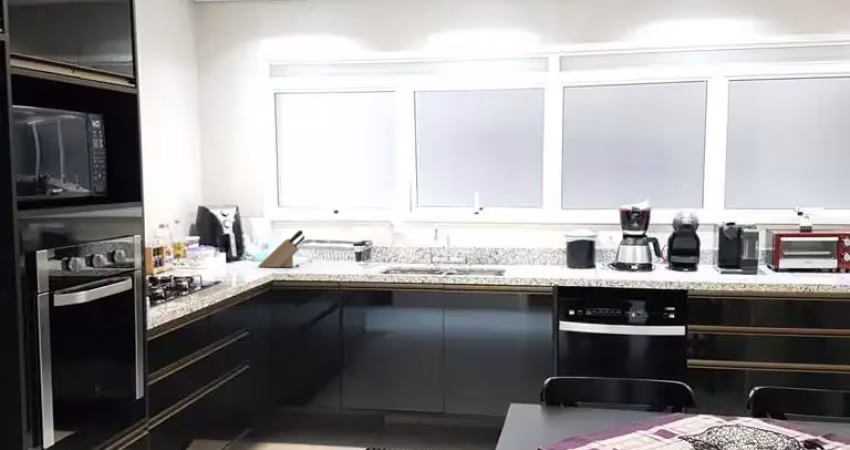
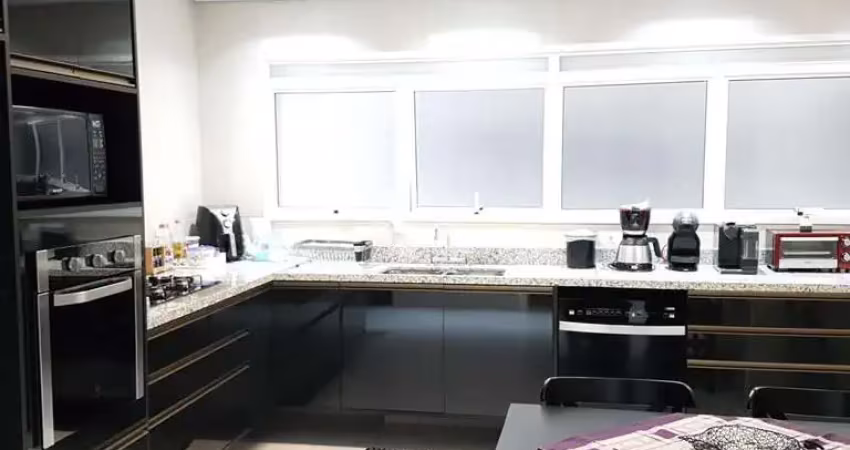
- knife block [257,229,306,268]
